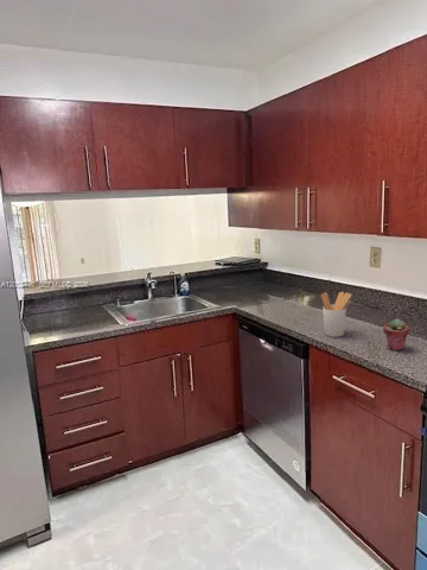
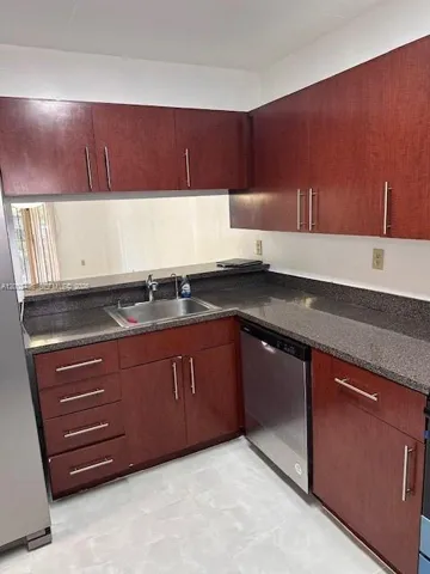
- potted succulent [382,318,410,352]
- utensil holder [320,291,352,338]
